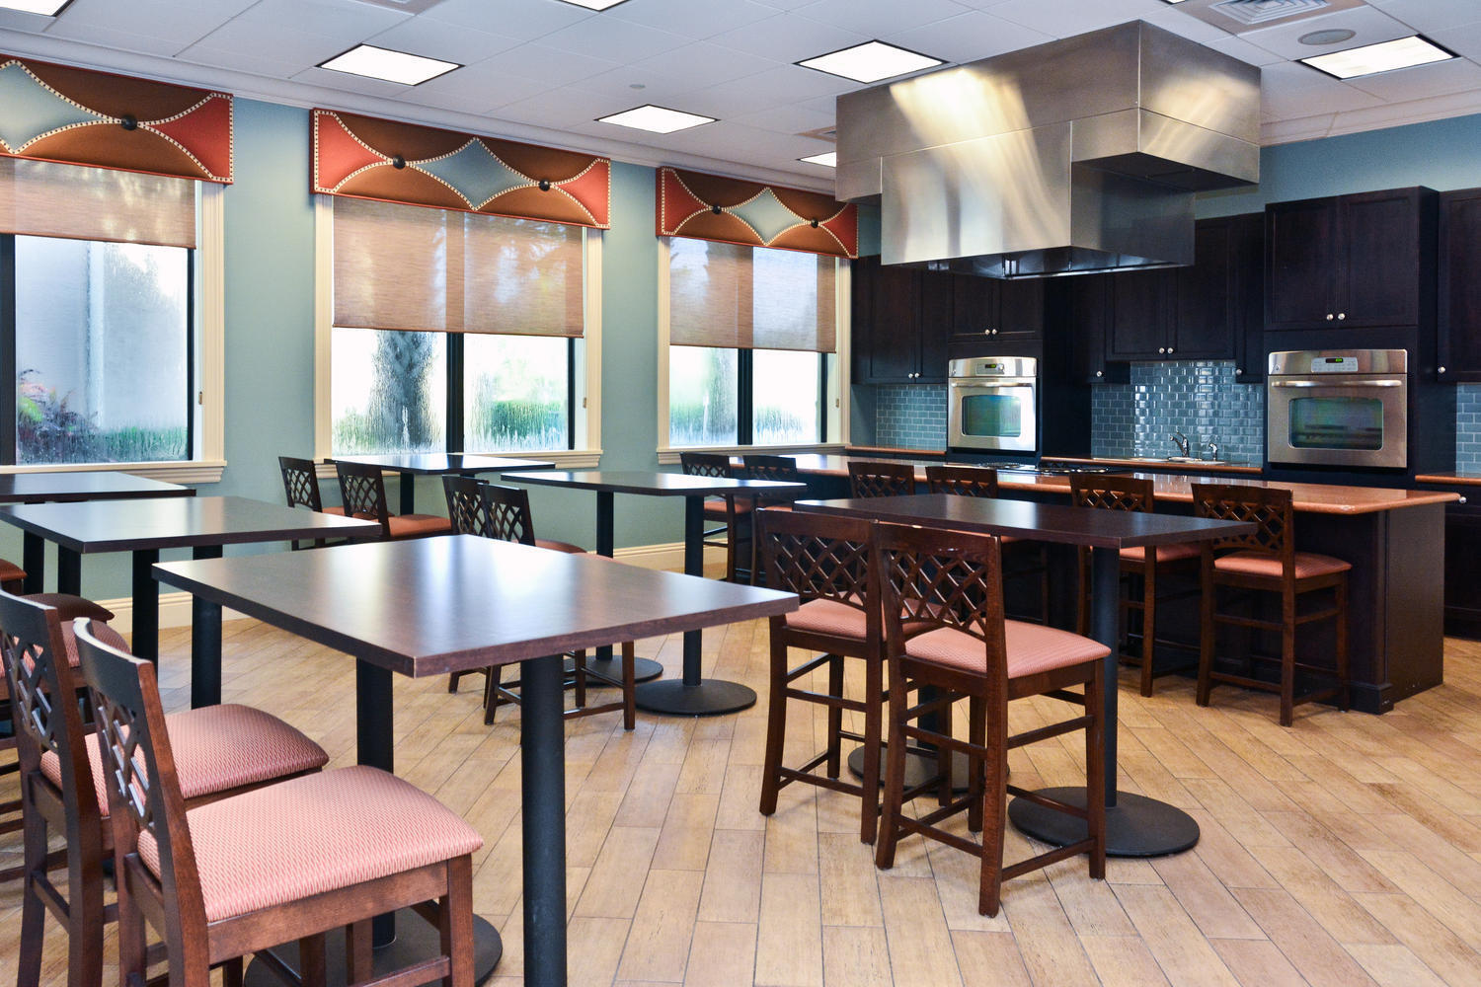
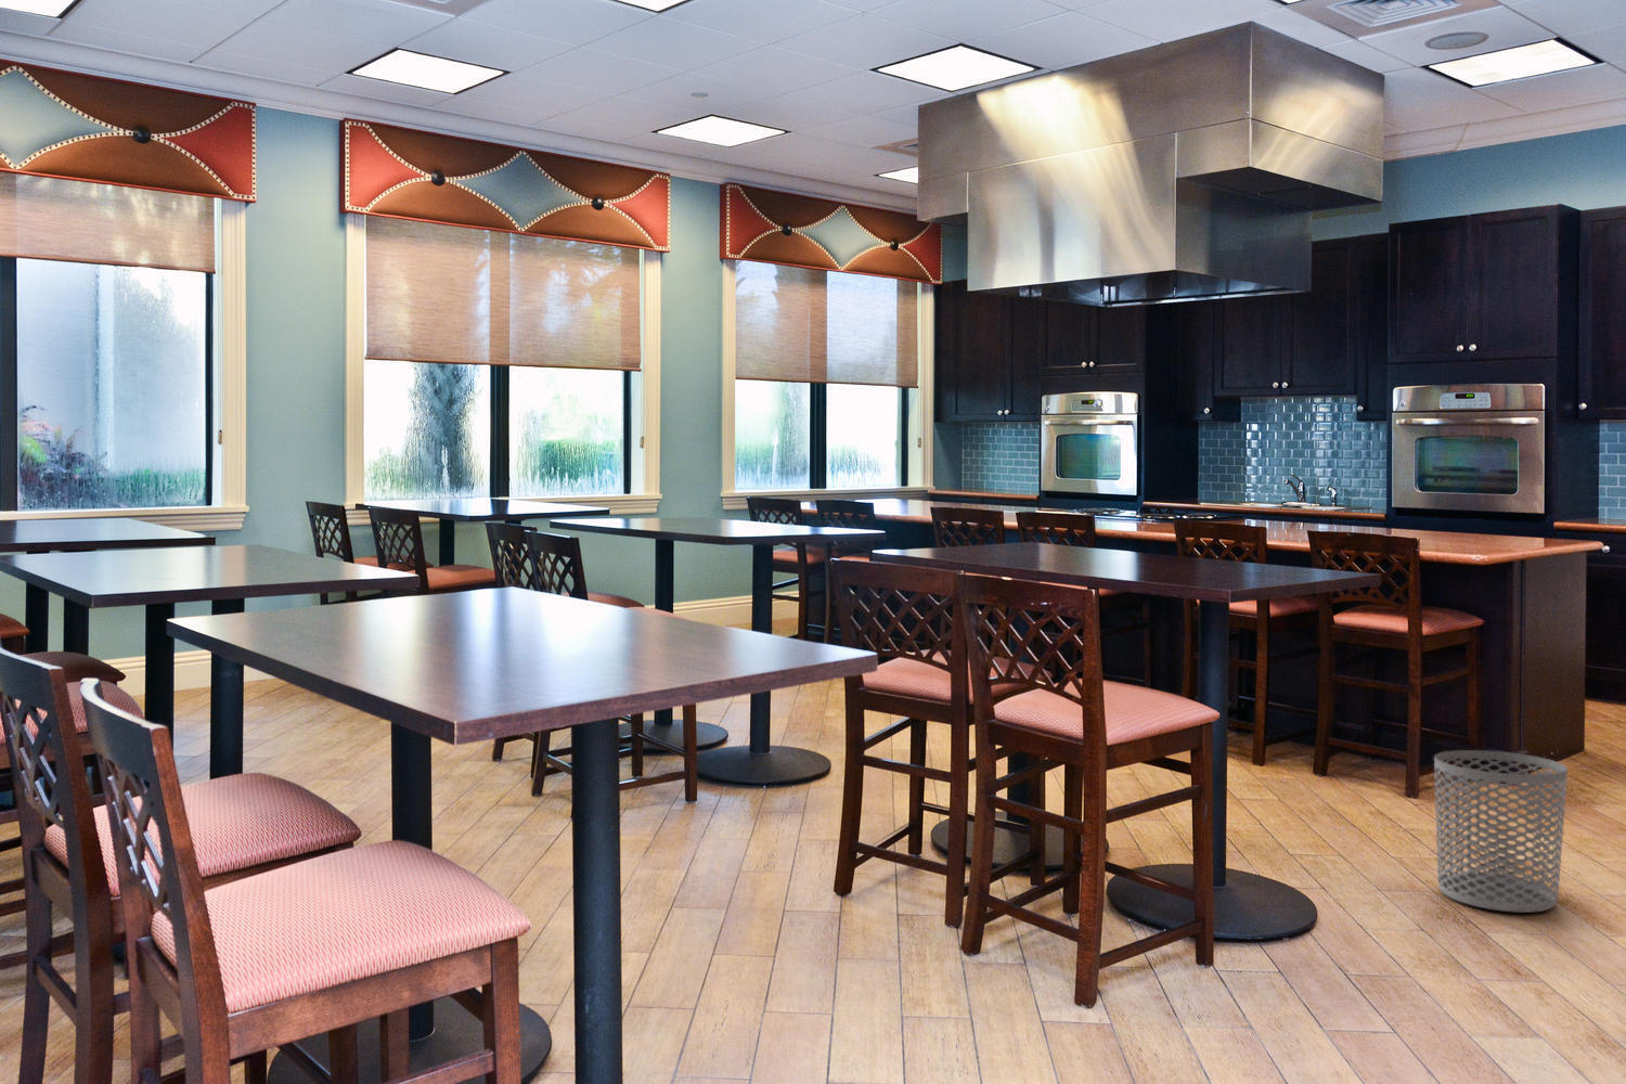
+ waste bin [1434,749,1569,913]
